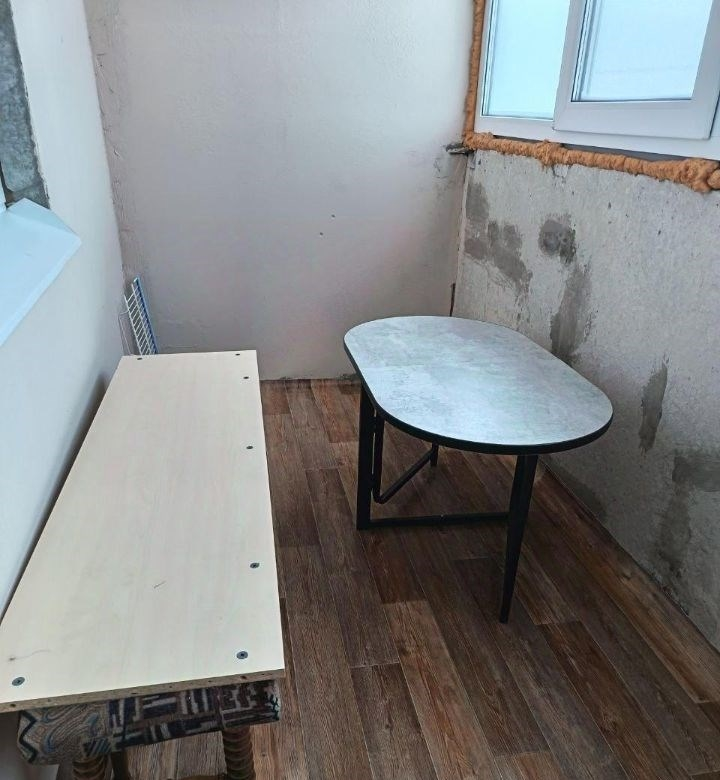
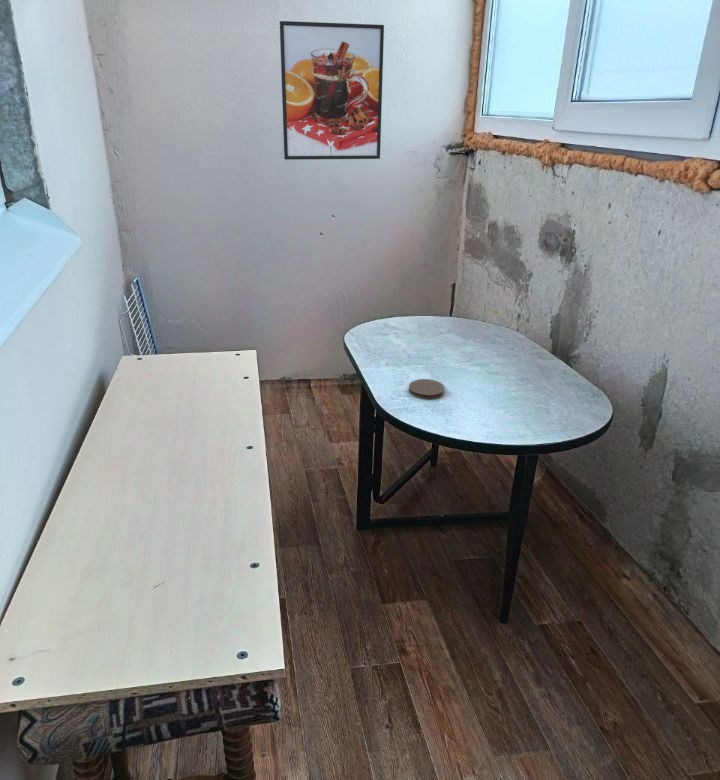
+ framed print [279,20,385,161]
+ coaster [408,378,446,400]
